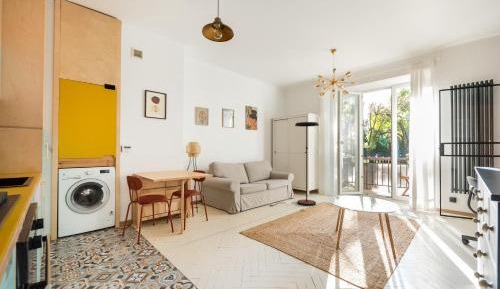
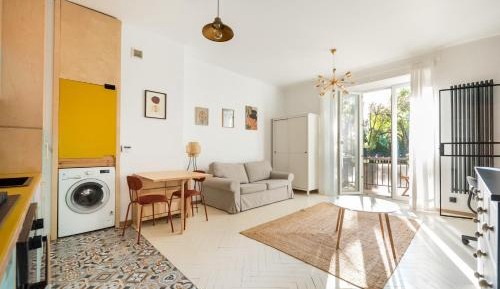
- floor lamp [268,121,320,207]
